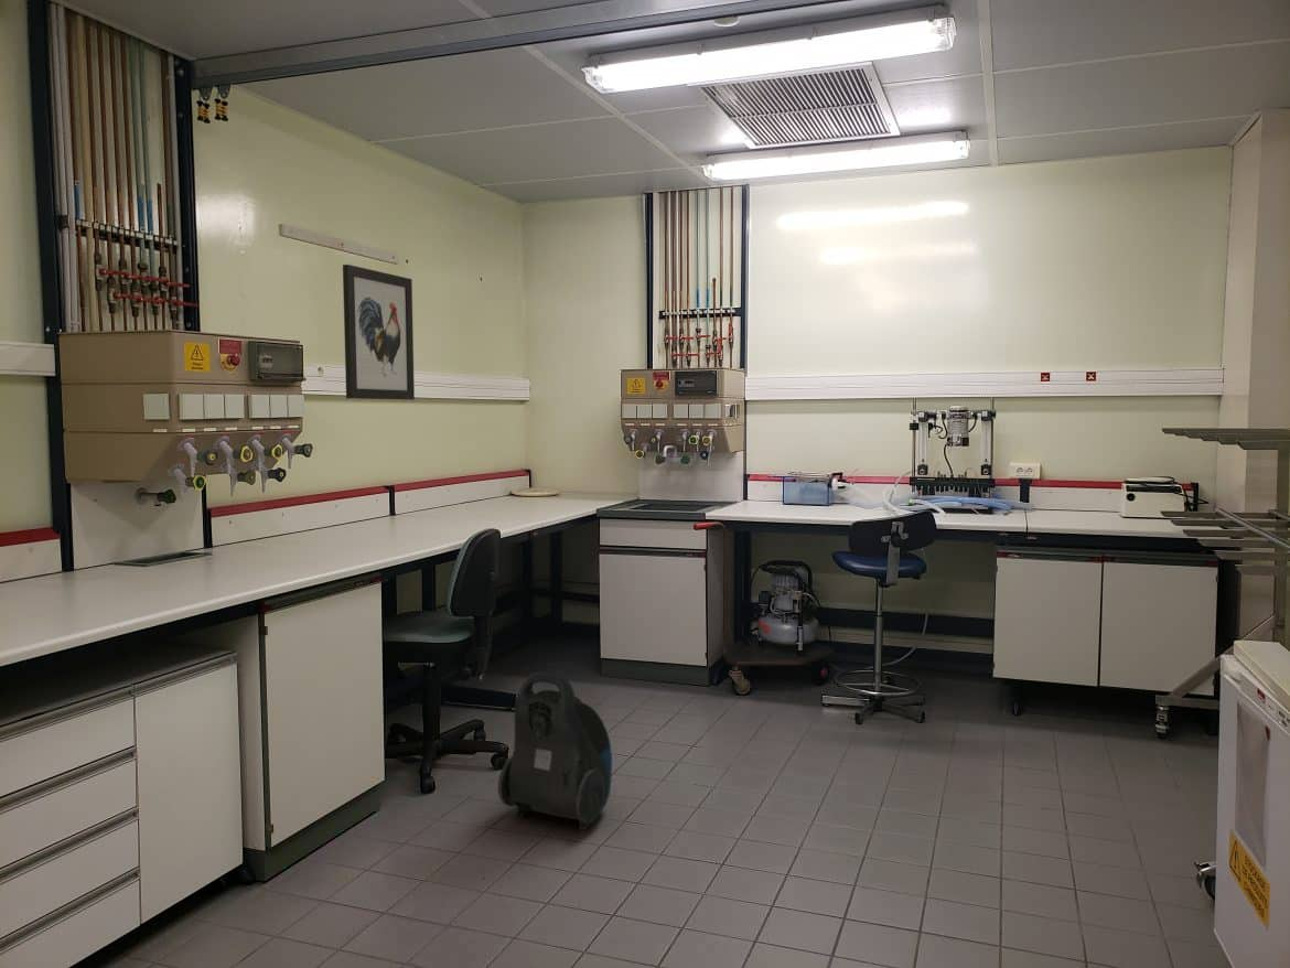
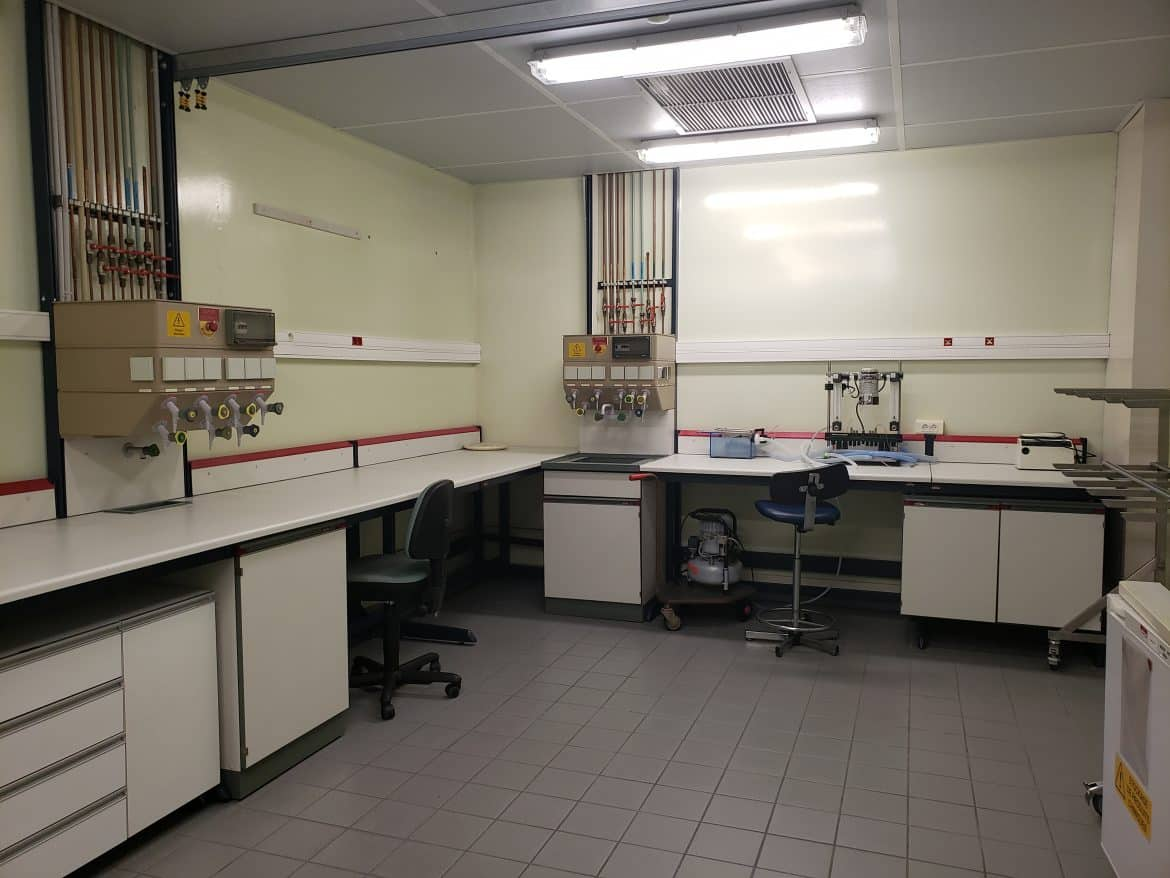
- wall art [342,263,416,401]
- vacuum cleaner [497,671,613,831]
